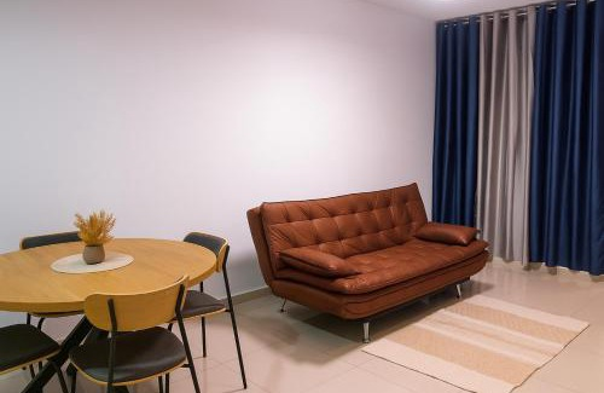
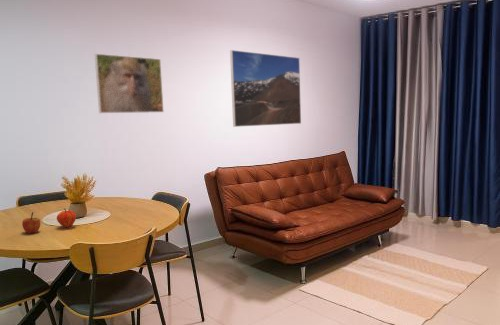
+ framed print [94,53,165,114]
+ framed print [229,49,302,128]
+ apple [21,211,41,234]
+ fruit [56,208,77,229]
